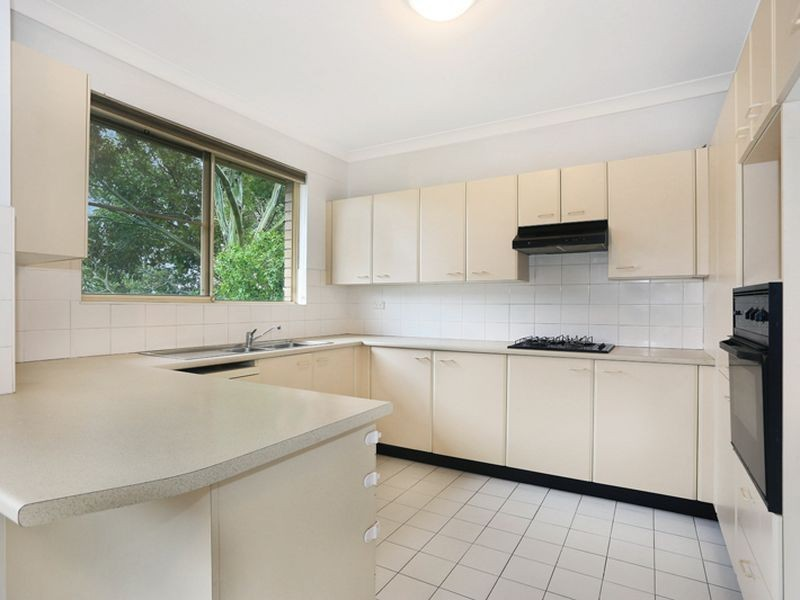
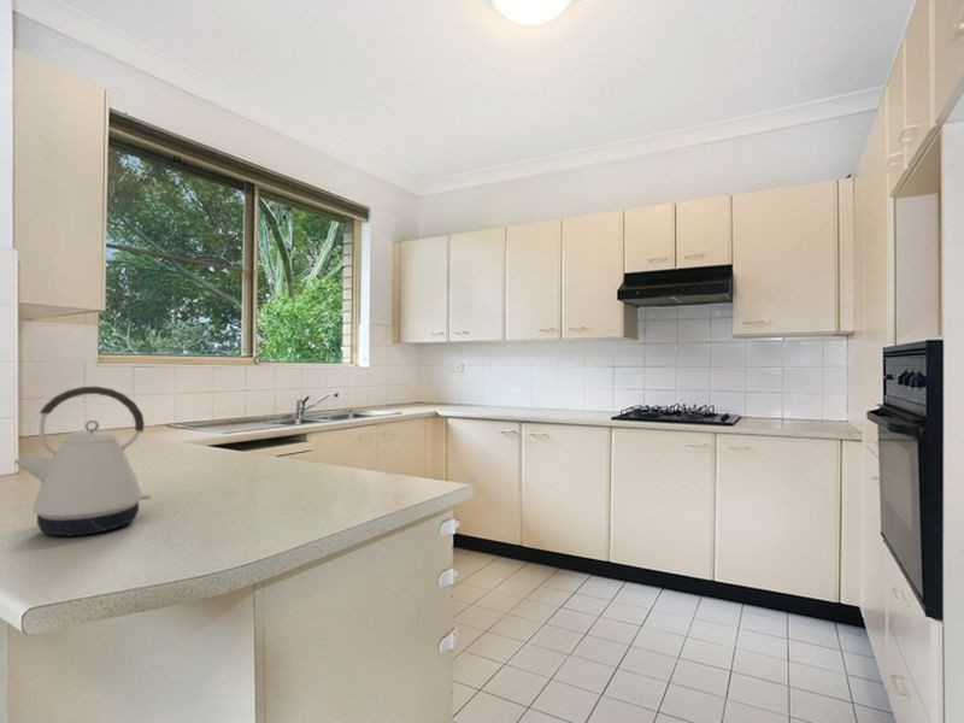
+ kettle [13,386,152,537]
